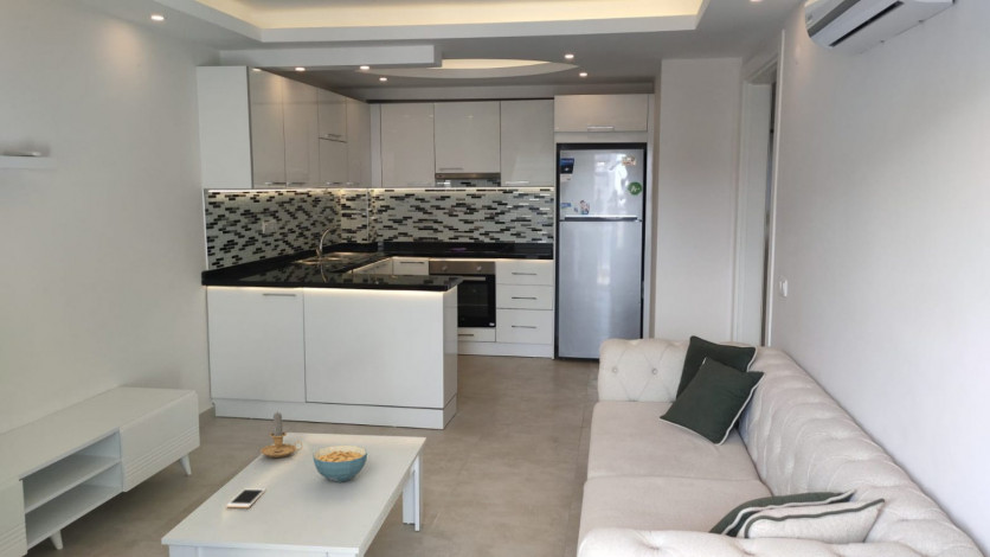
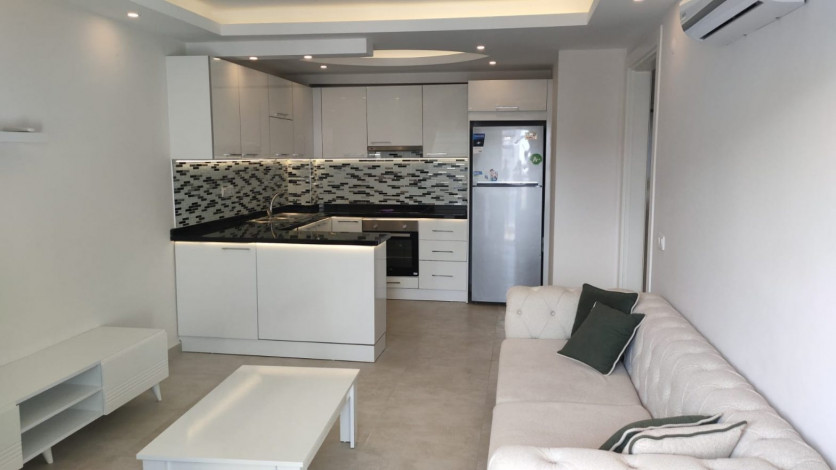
- candle [259,410,303,459]
- cell phone [225,487,268,508]
- cereal bowl [311,444,368,484]
